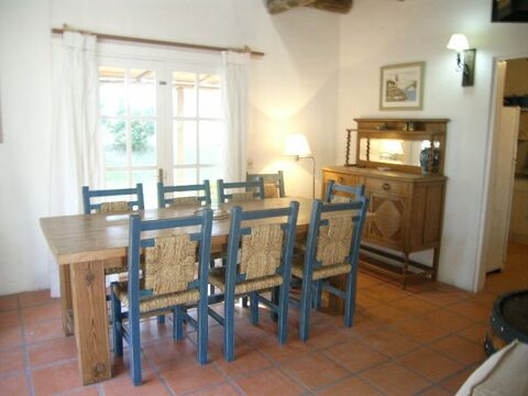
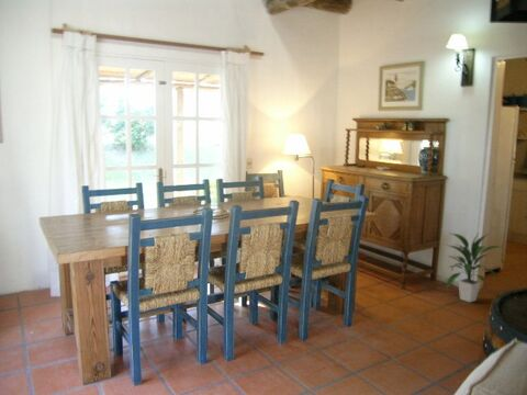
+ indoor plant [444,233,501,303]
